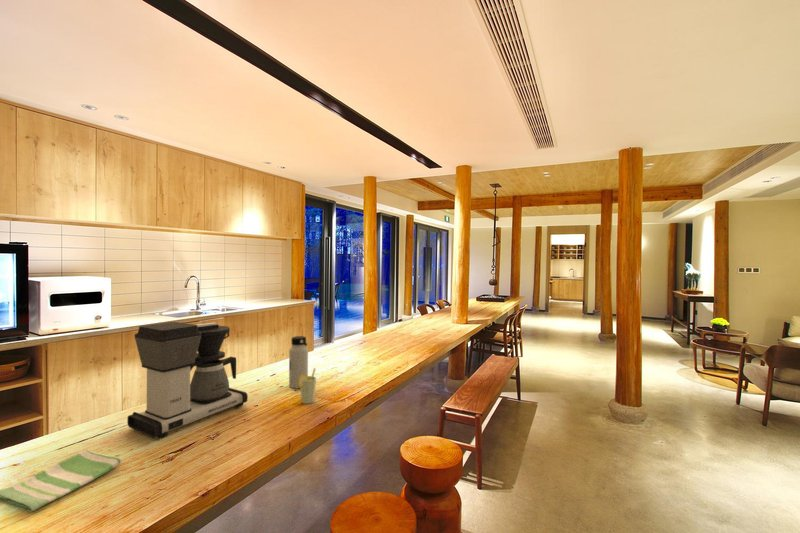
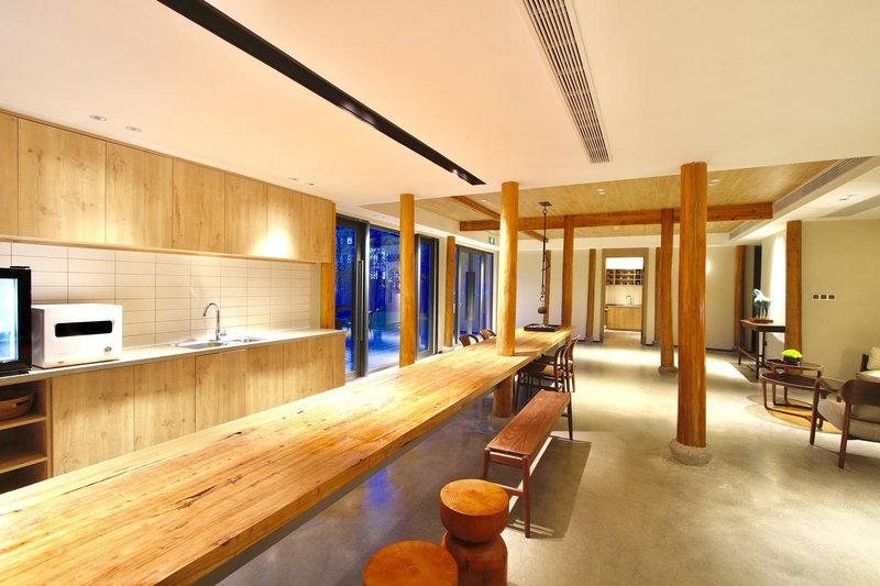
- coffee maker [126,321,249,440]
- cup [298,367,317,405]
- dish towel [0,449,123,513]
- water bottle [288,335,309,389]
